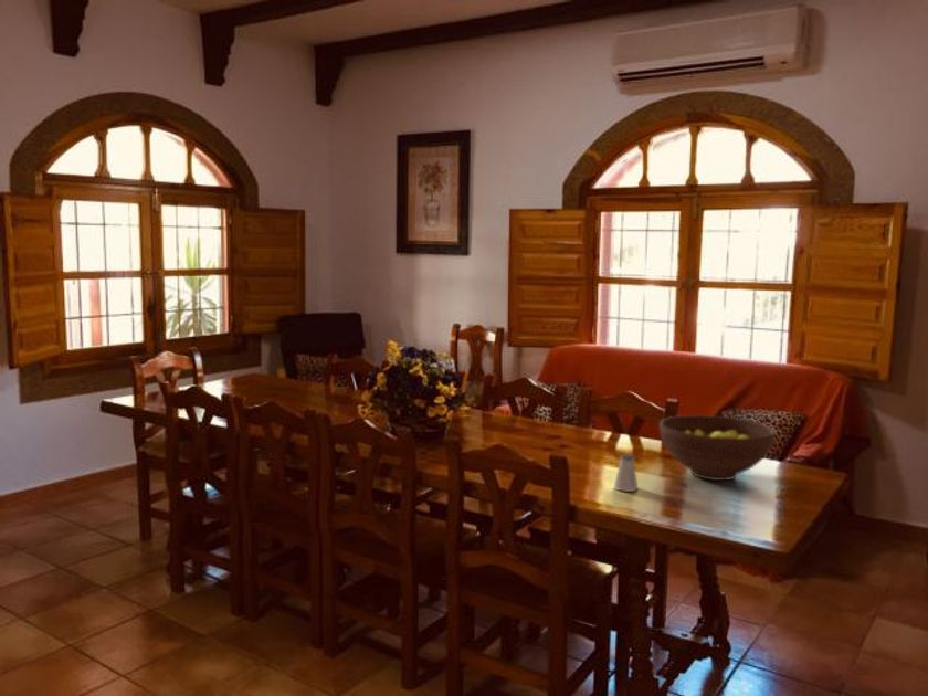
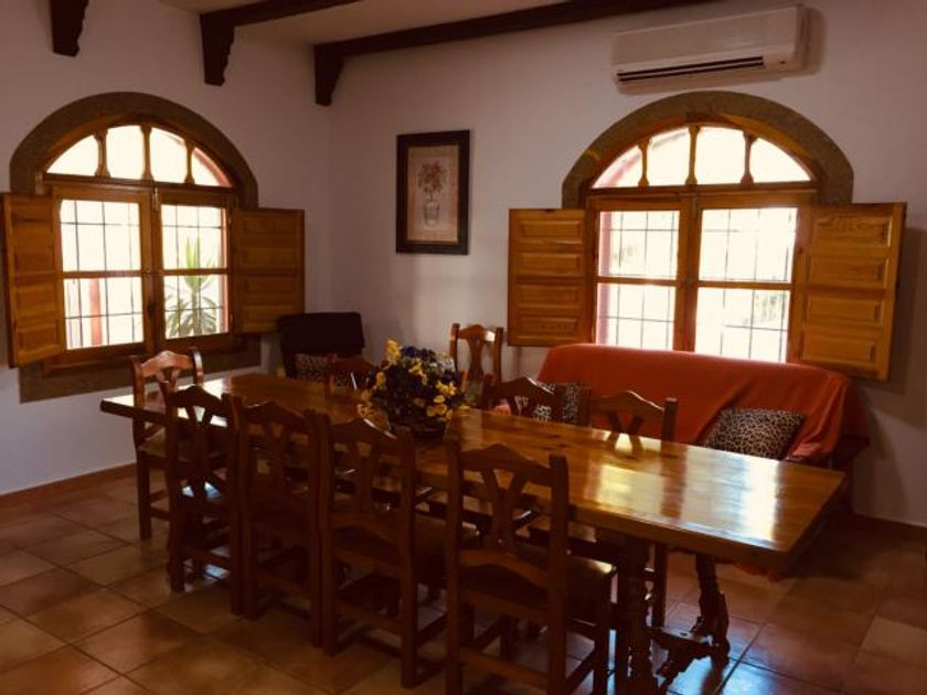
- fruit bowl [658,414,776,482]
- saltshaker [613,453,640,493]
